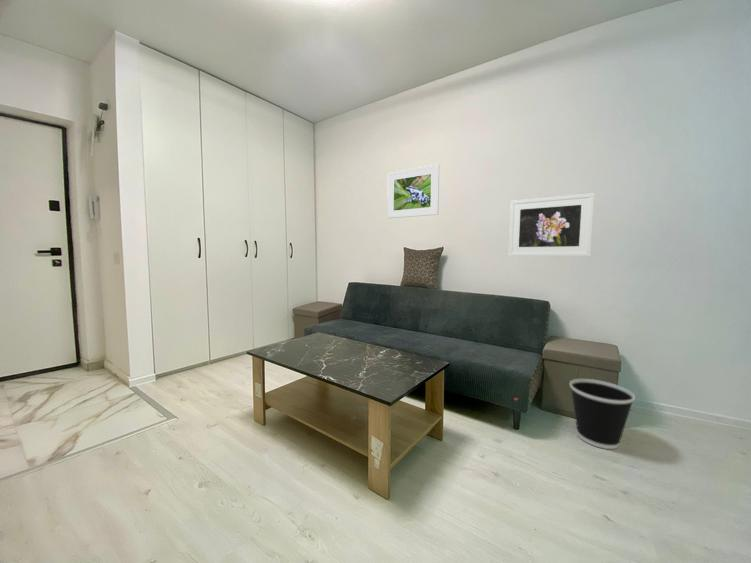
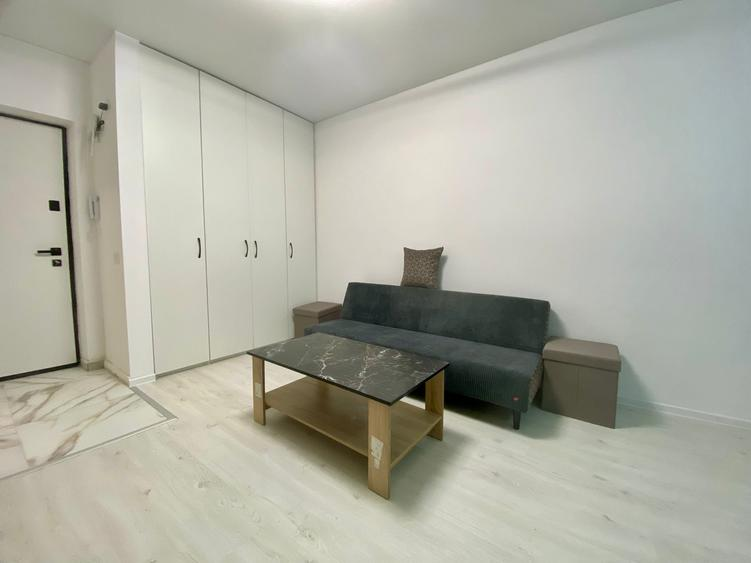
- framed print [386,164,440,220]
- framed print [508,192,595,257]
- wastebasket [569,378,636,450]
